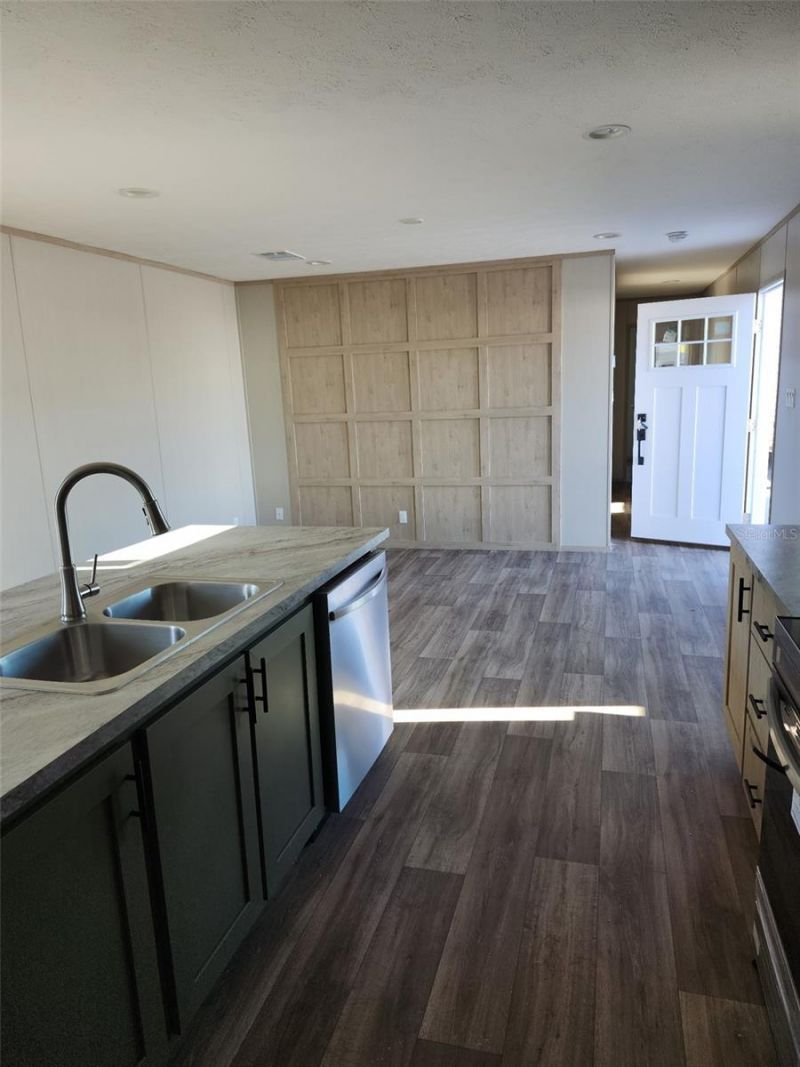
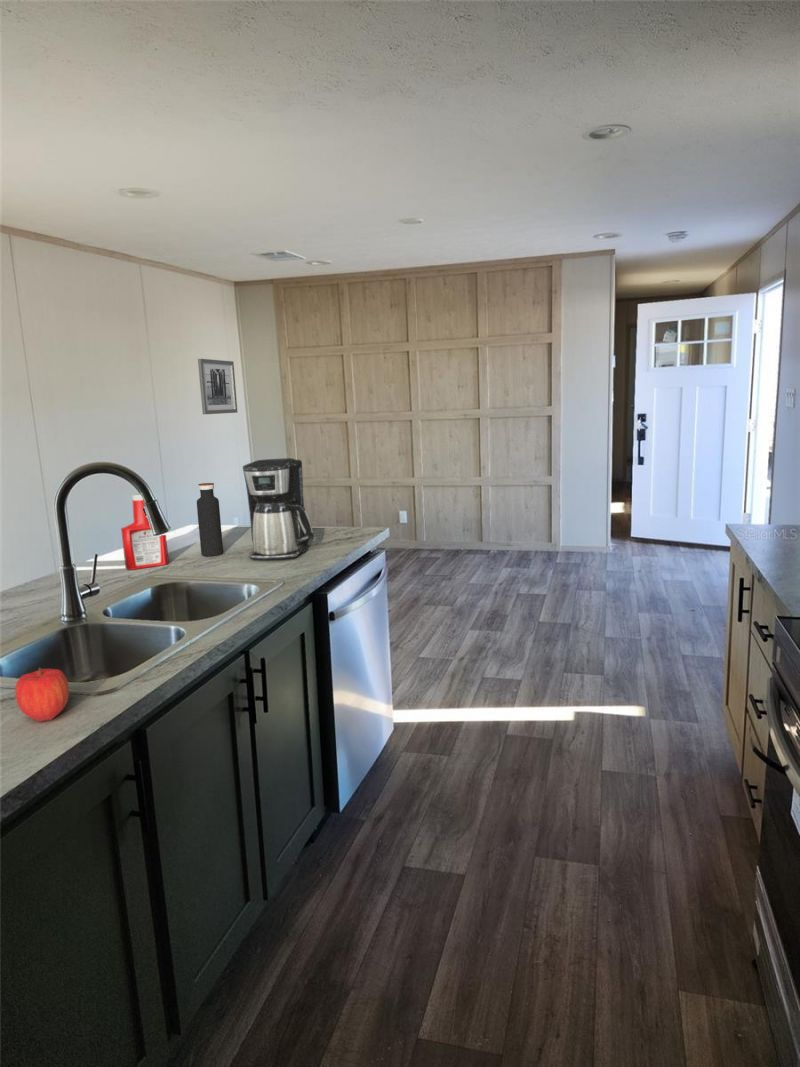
+ coffee maker [242,457,315,561]
+ water bottle [196,482,224,557]
+ fruit [14,666,70,722]
+ wall art [197,358,239,415]
+ soap bottle [120,493,170,571]
